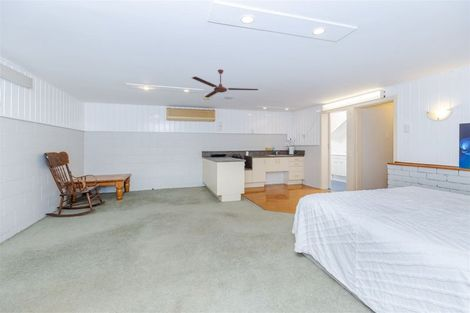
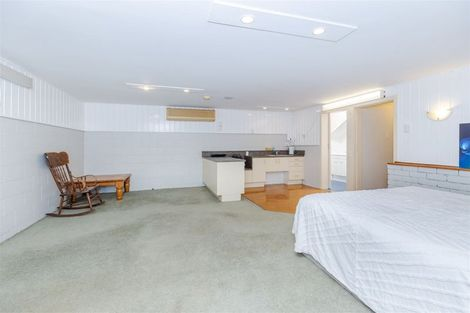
- ceiling fan [191,69,259,99]
